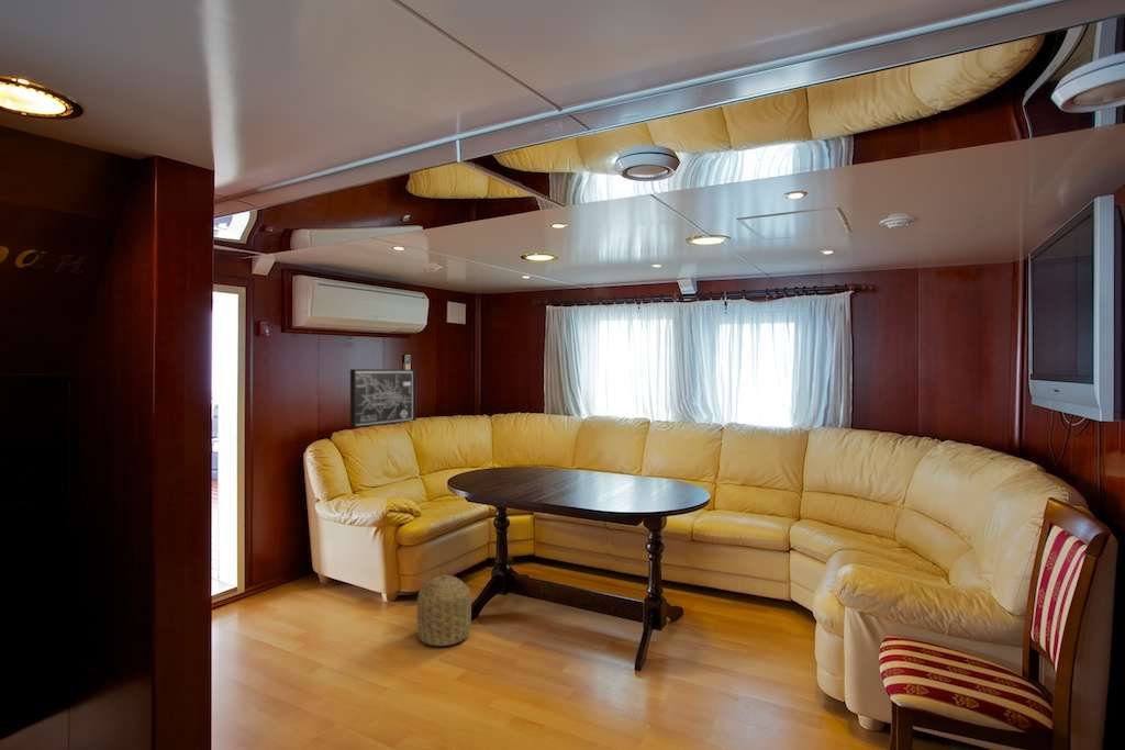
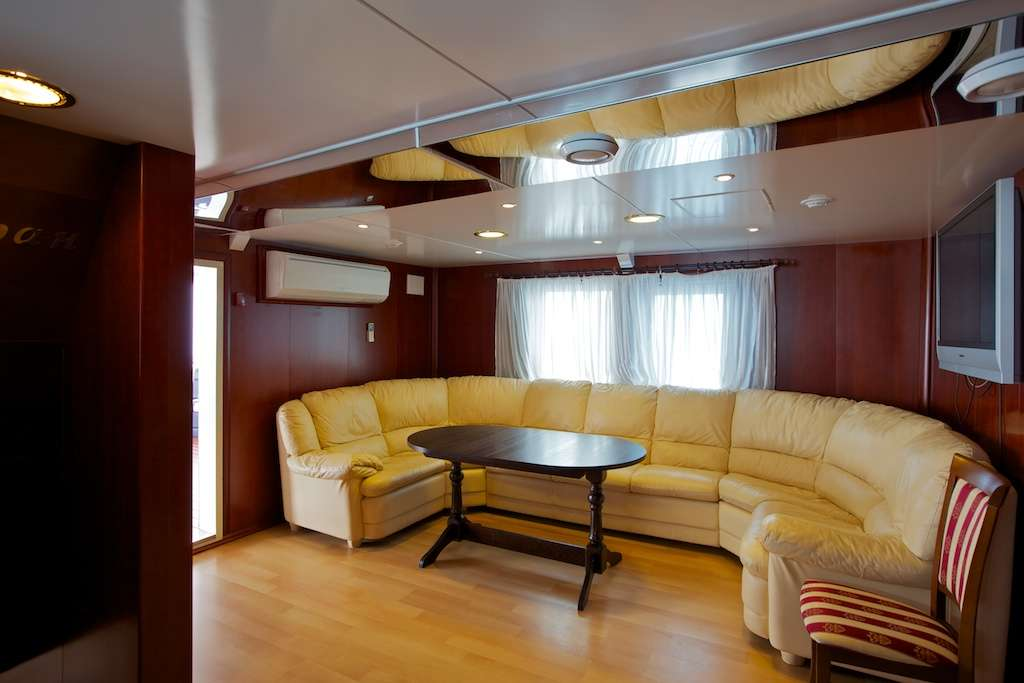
- wall art [349,368,416,429]
- basket [416,574,472,647]
